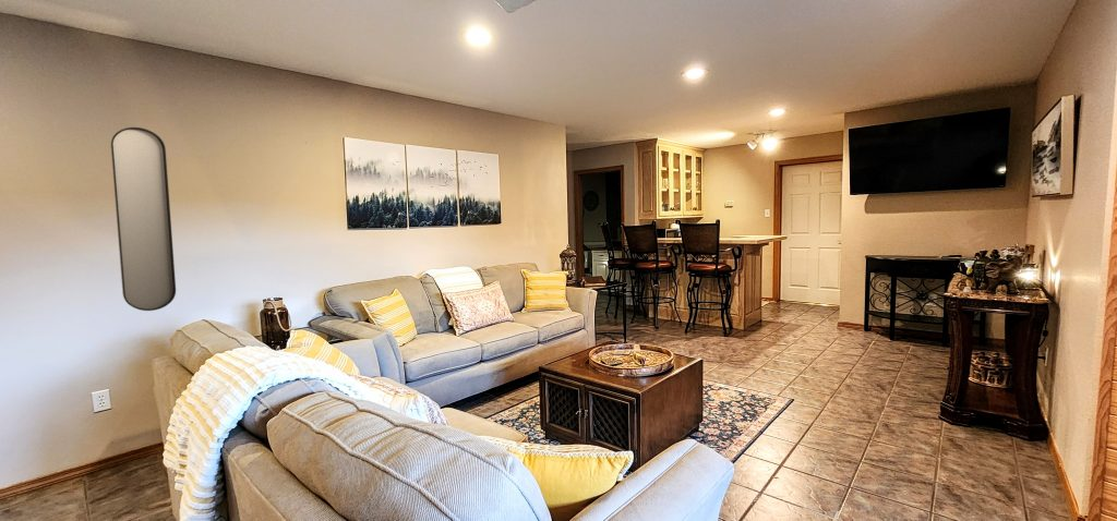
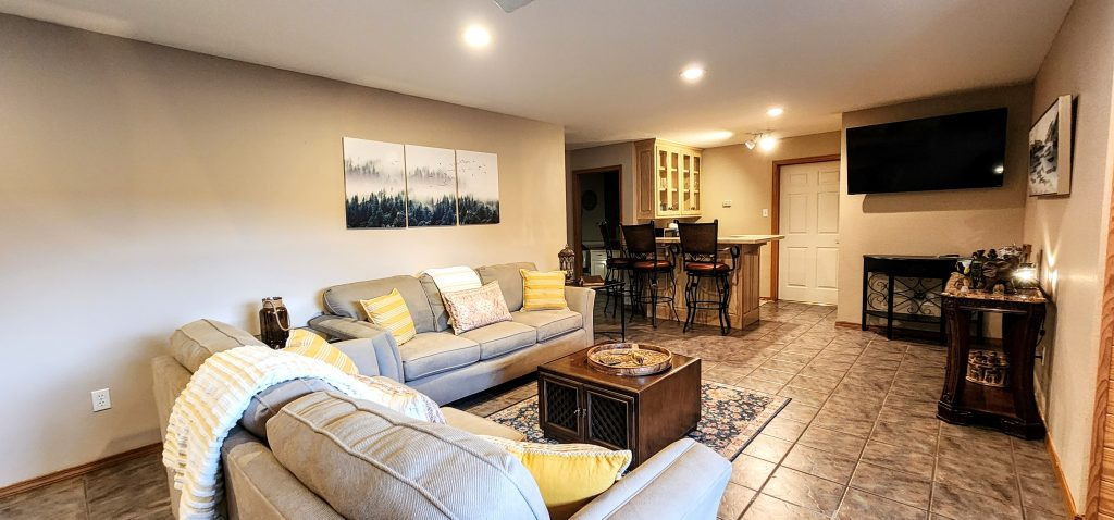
- home mirror [110,126,177,312]
